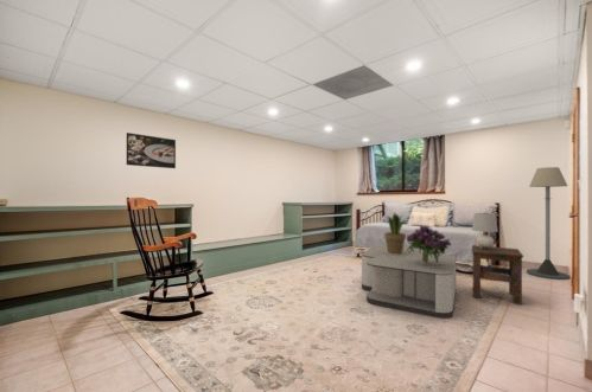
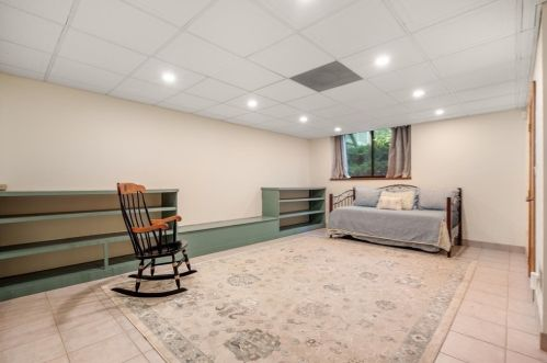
- bouquet [406,224,452,264]
- coffee table [361,243,457,320]
- side table [471,244,524,307]
- table lamp [471,212,499,249]
- potted plant [383,212,409,255]
- floor lamp [526,166,572,281]
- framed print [126,131,177,169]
